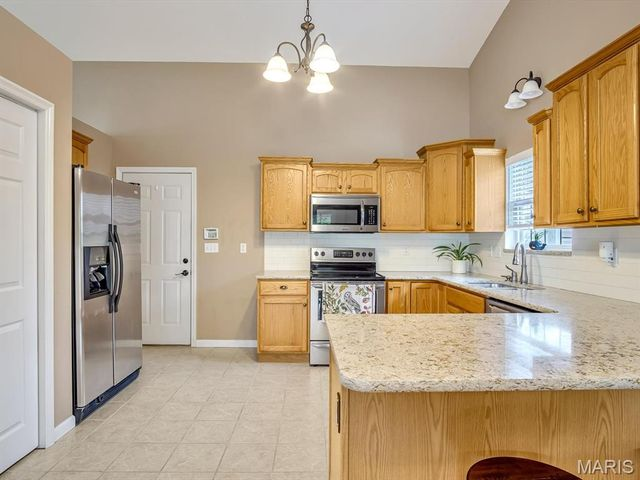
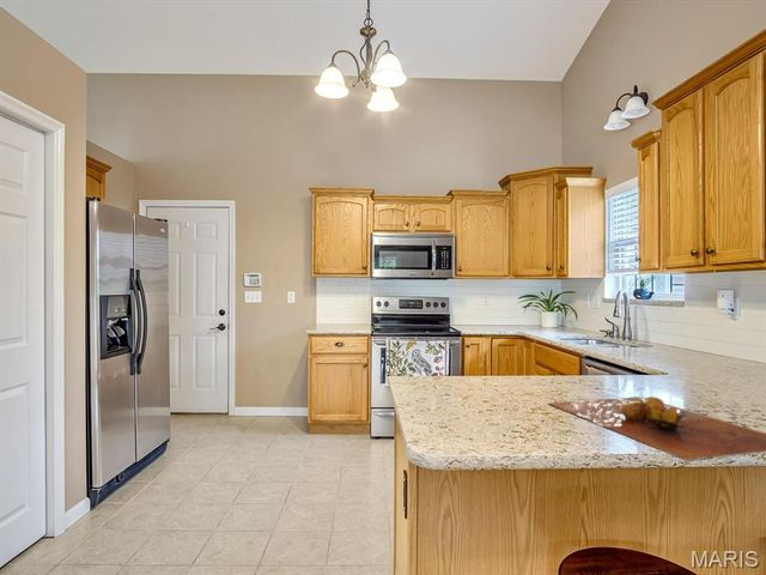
+ cutting board [547,395,766,461]
